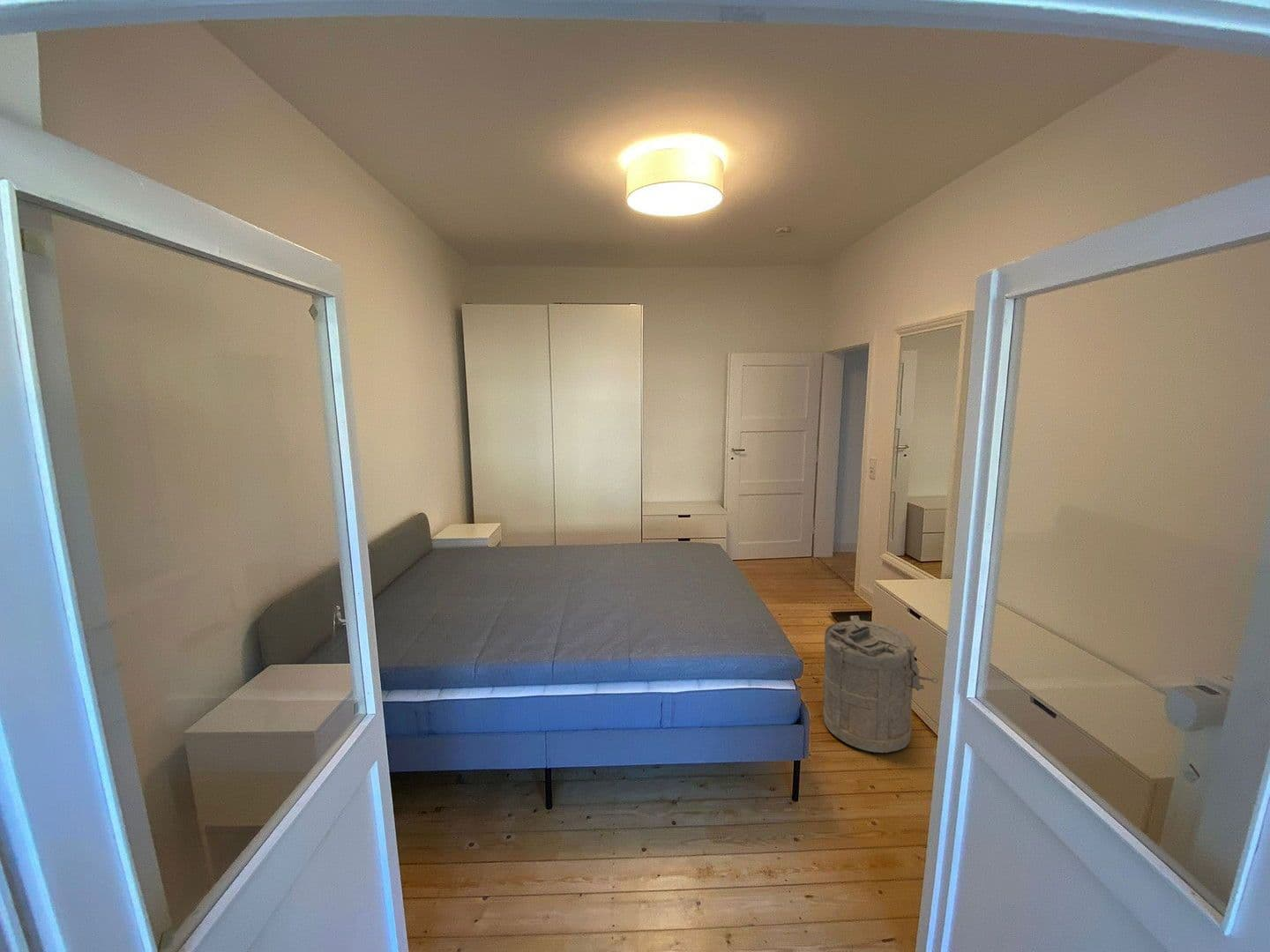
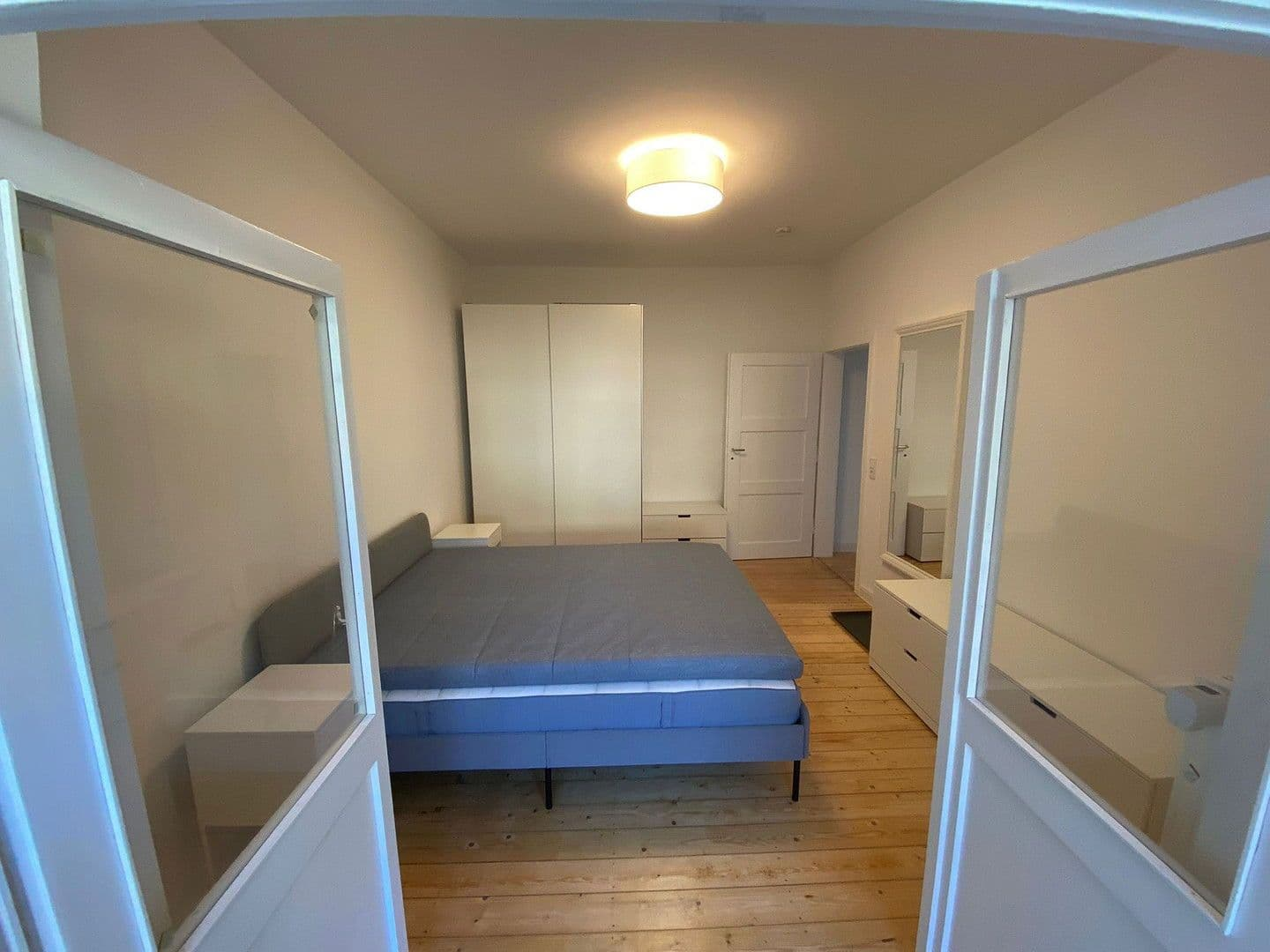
- laundry hamper [822,614,939,754]
